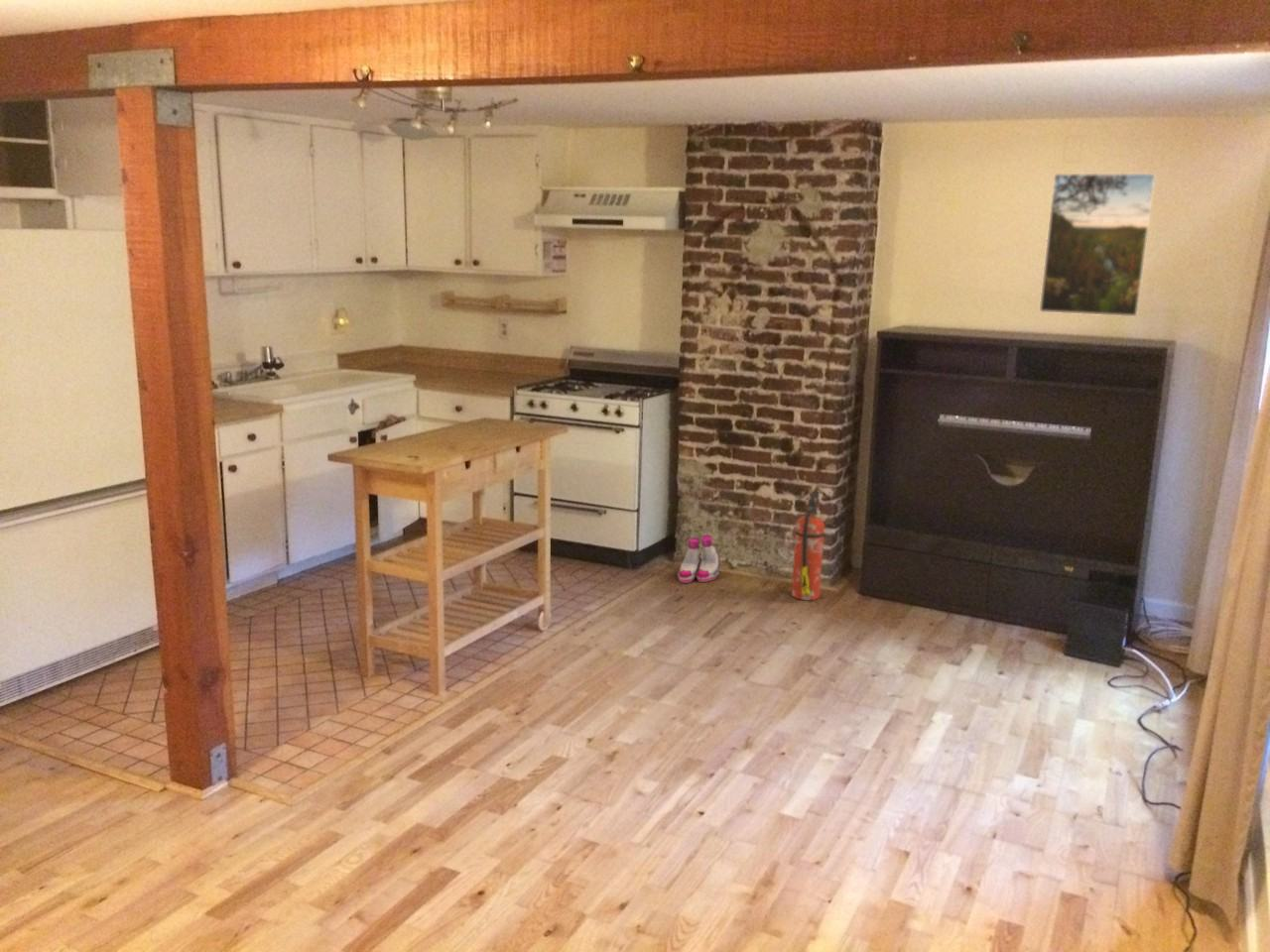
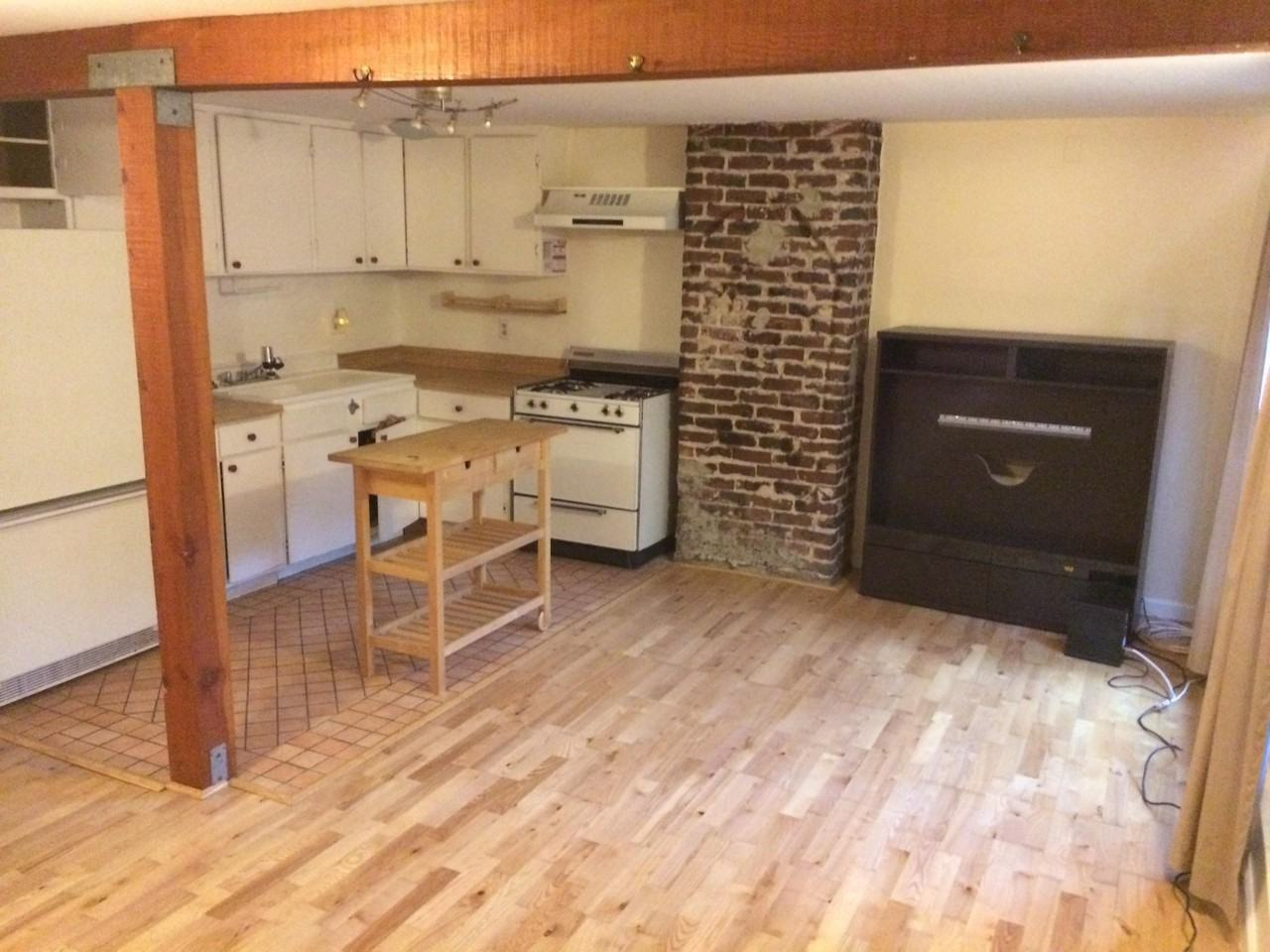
- fire extinguisher [791,490,826,601]
- boots [677,534,720,584]
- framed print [1038,173,1157,317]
